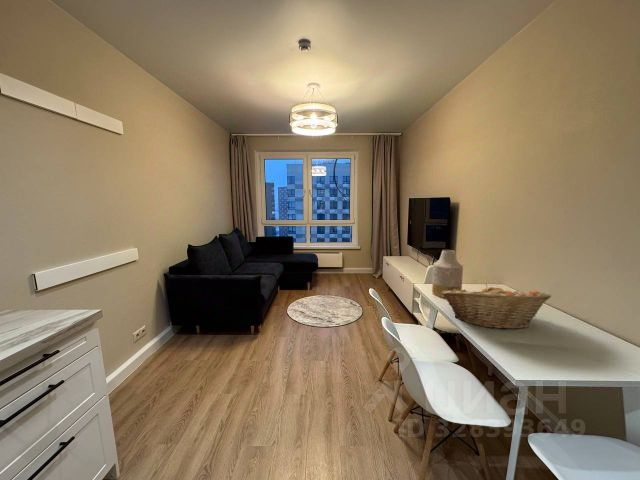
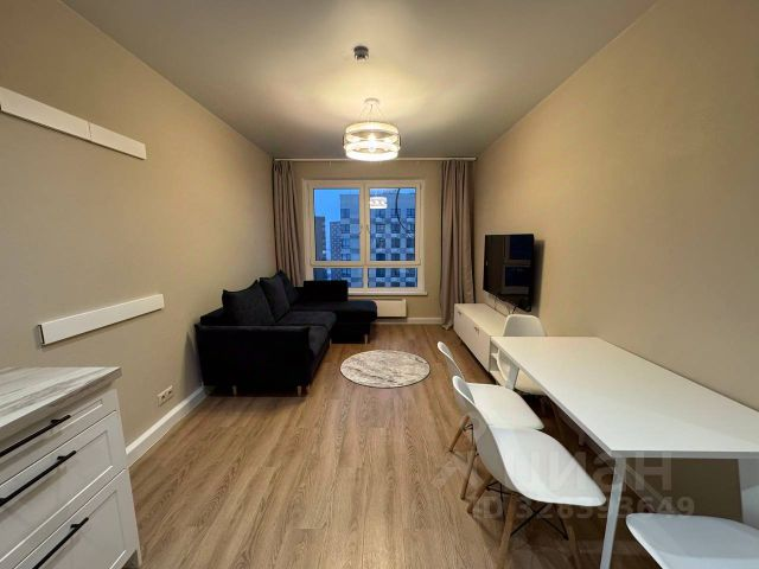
- vase [431,249,464,299]
- fruit basket [441,283,552,330]
